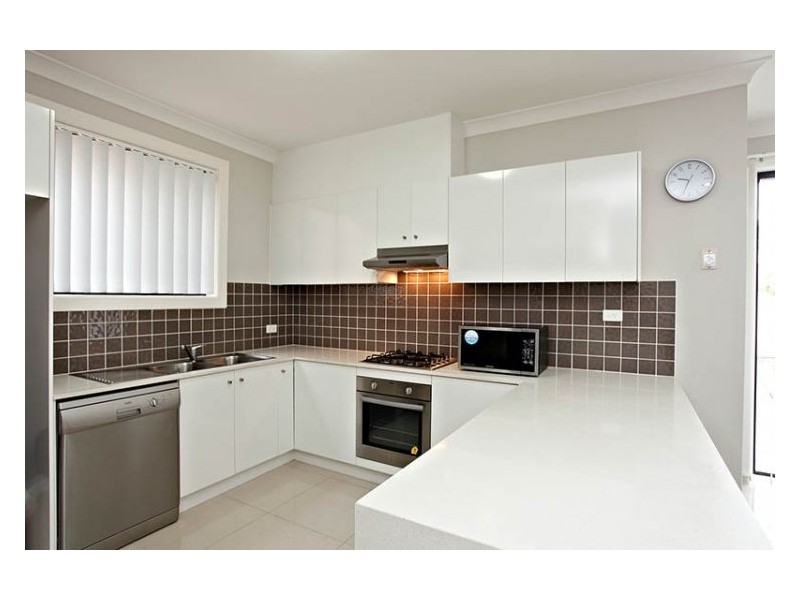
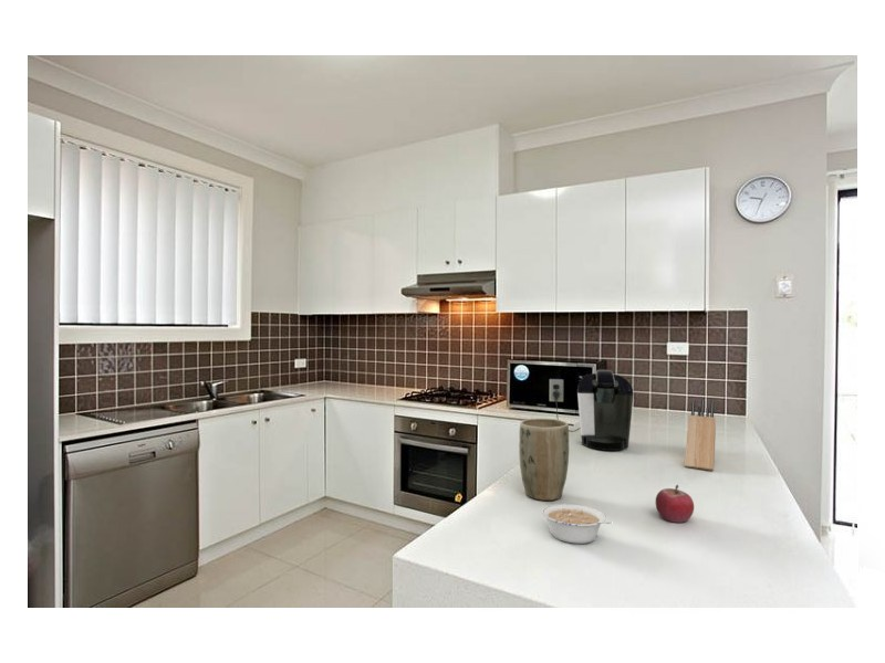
+ fruit [655,484,695,524]
+ knife block [684,399,717,472]
+ legume [541,503,611,545]
+ coffee maker [549,369,635,452]
+ plant pot [518,418,570,502]
